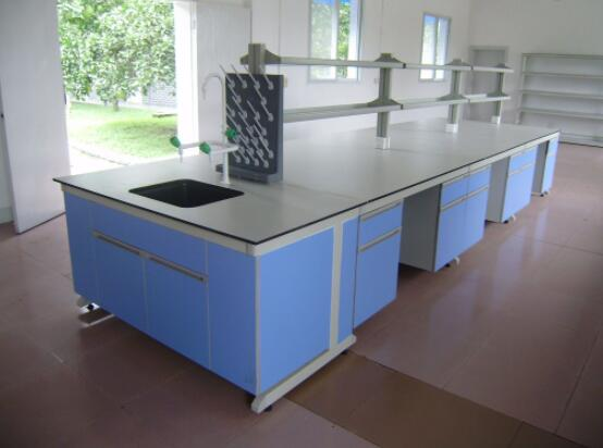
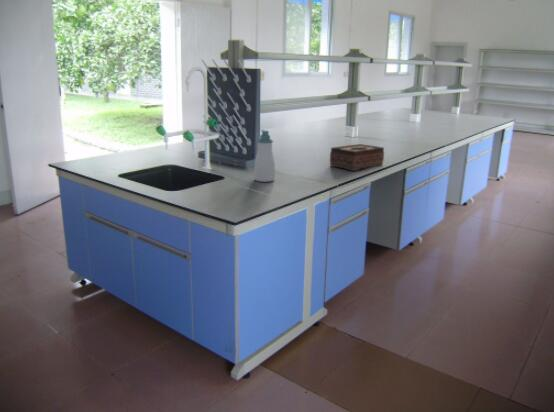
+ tissue box [329,143,385,172]
+ soap bottle [253,129,276,183]
